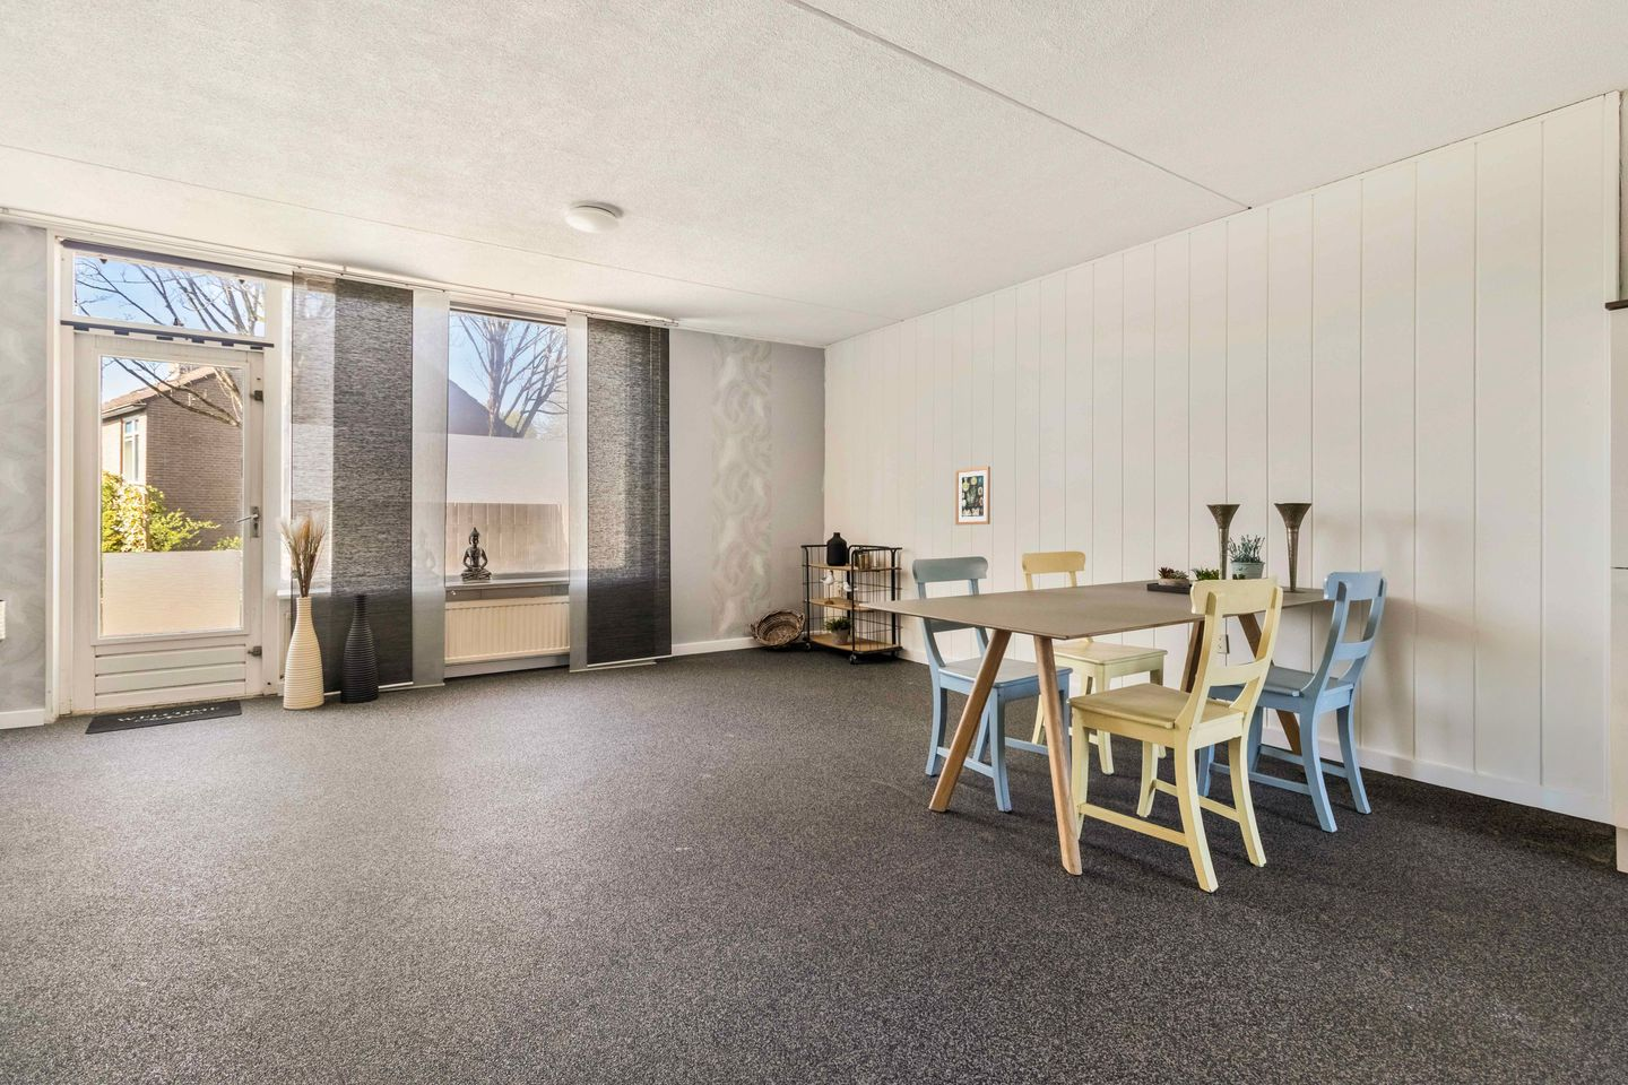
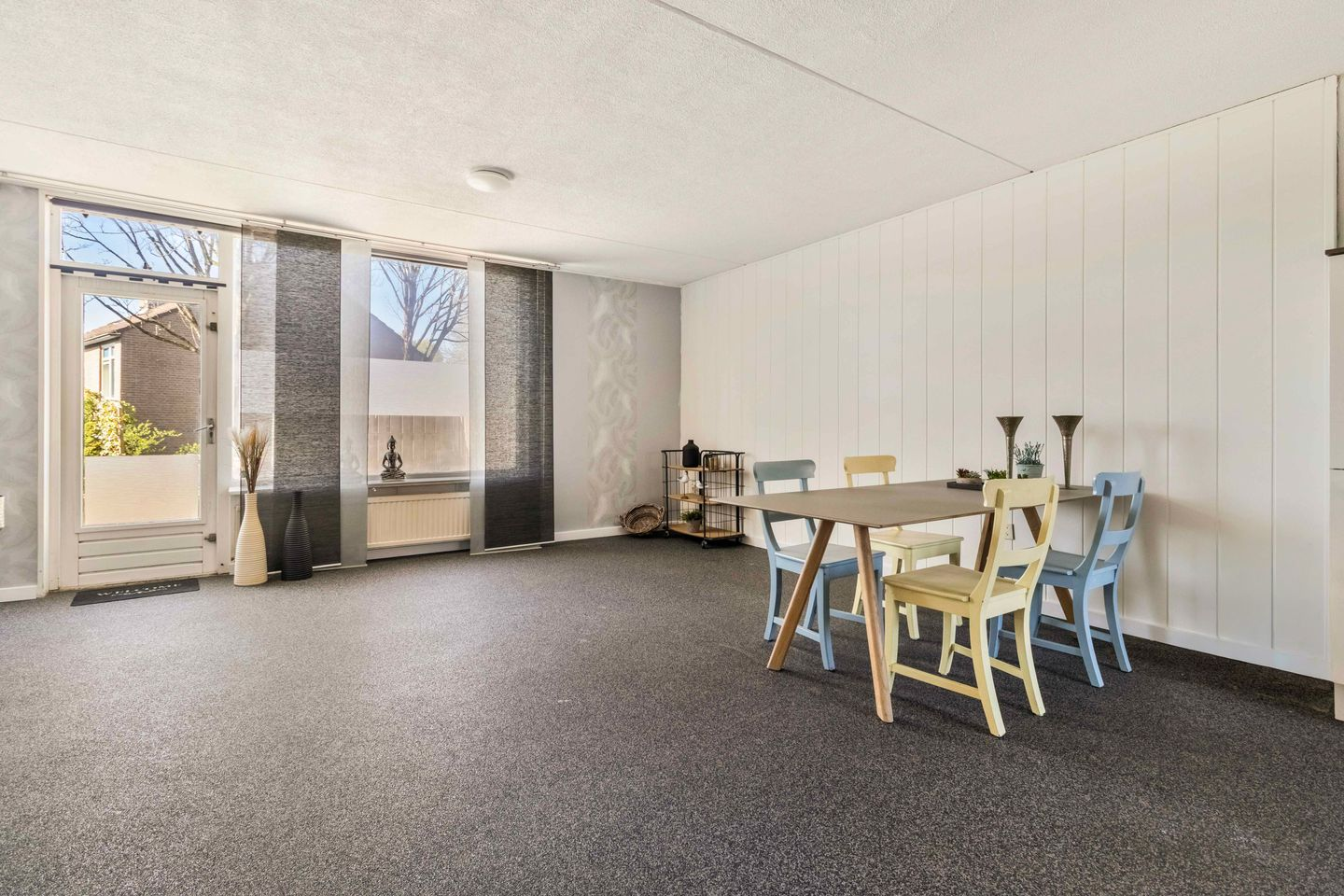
- wall art [955,466,992,526]
